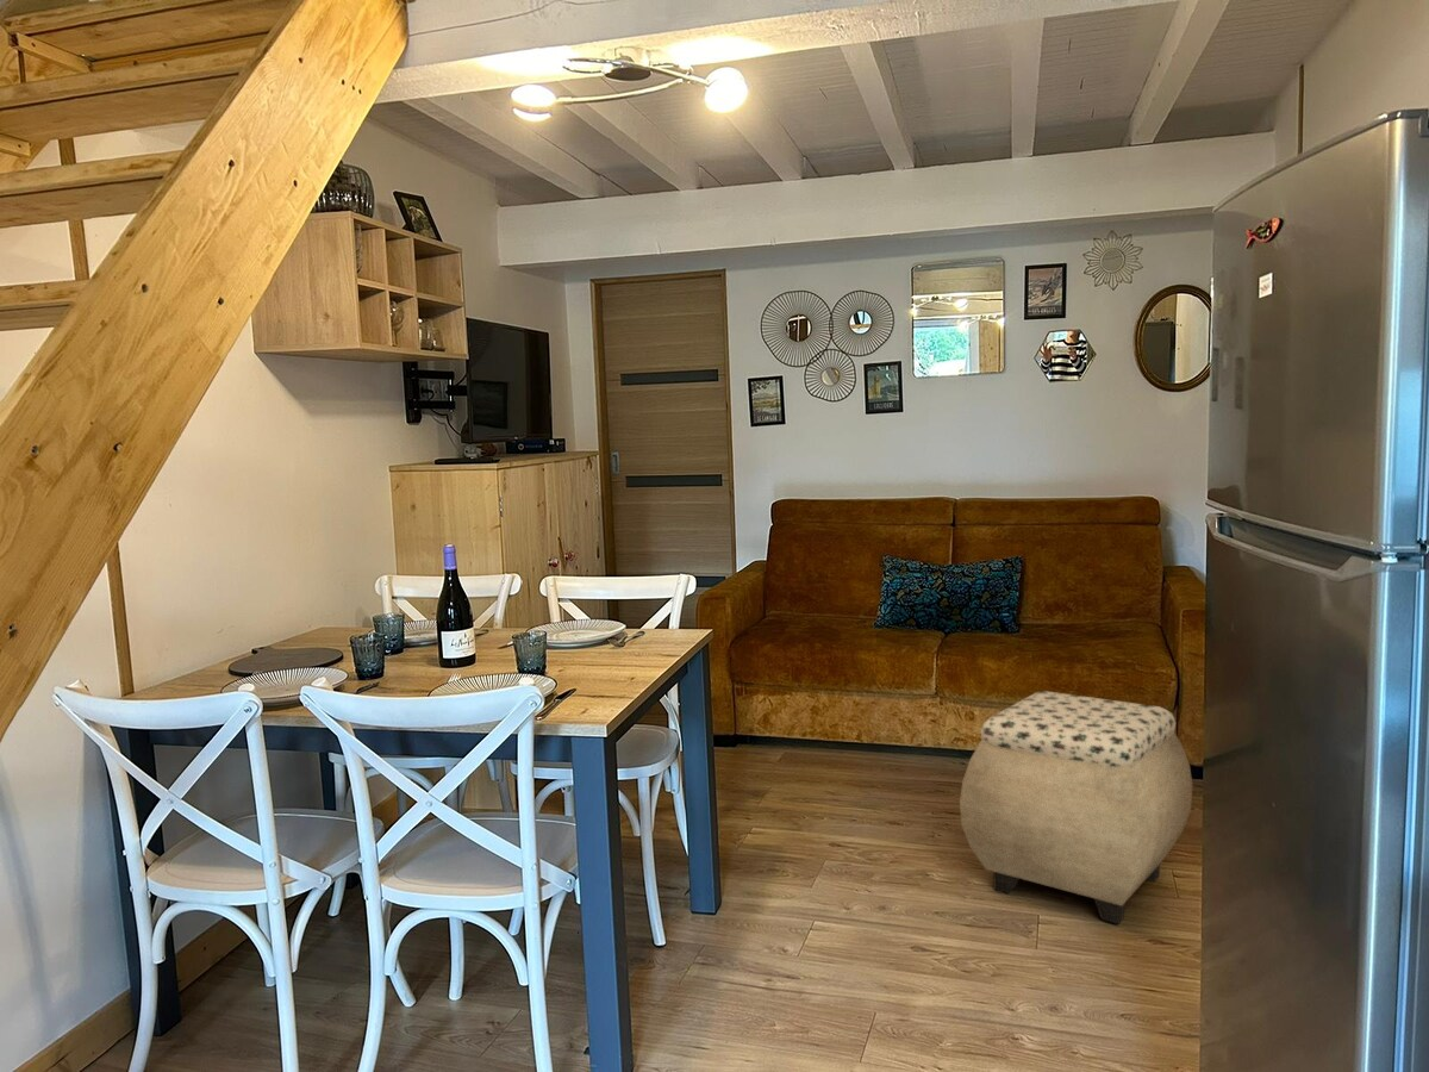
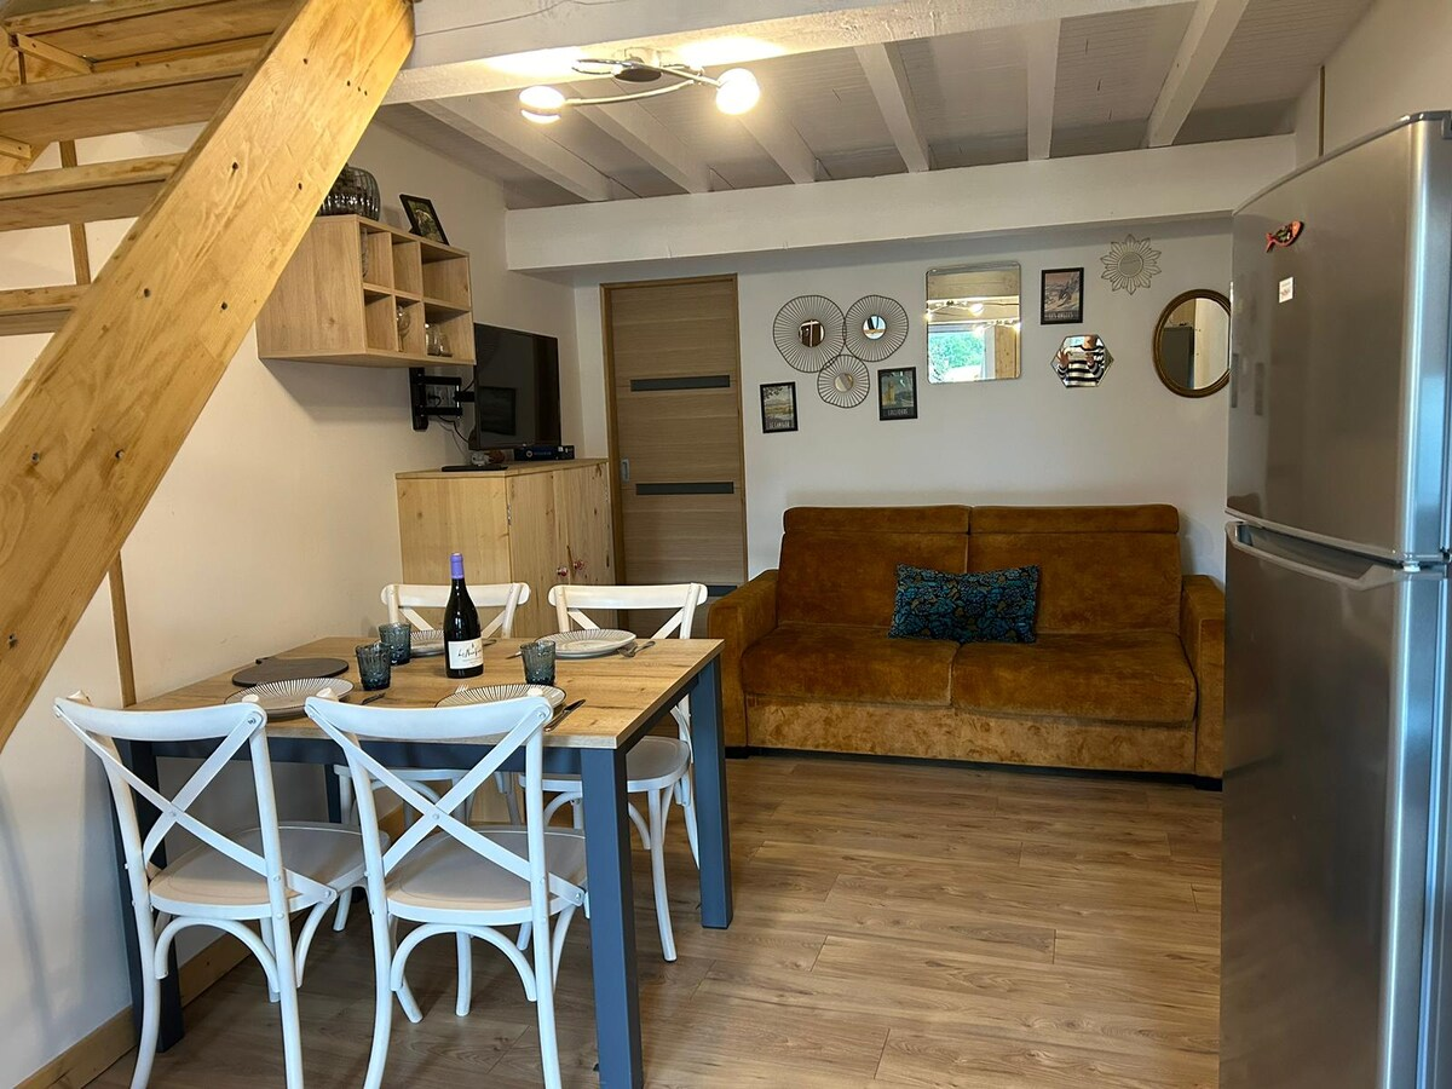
- ottoman [959,690,1194,925]
